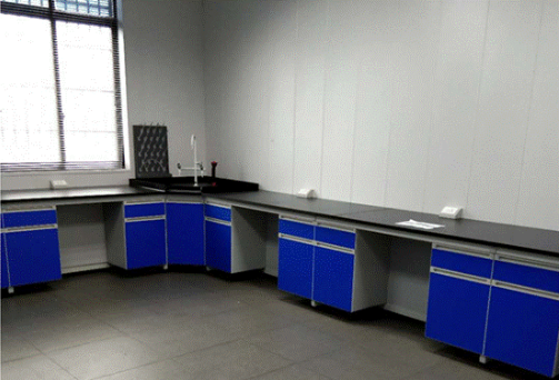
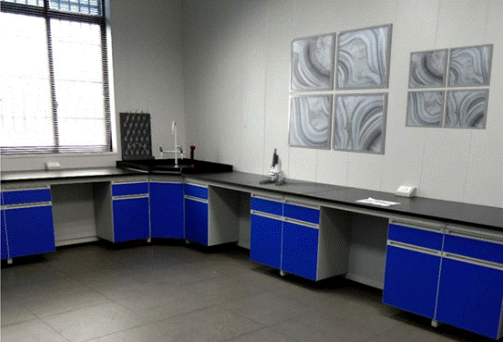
+ wall art [404,43,495,131]
+ wall art [286,22,394,156]
+ microscope [258,148,287,187]
